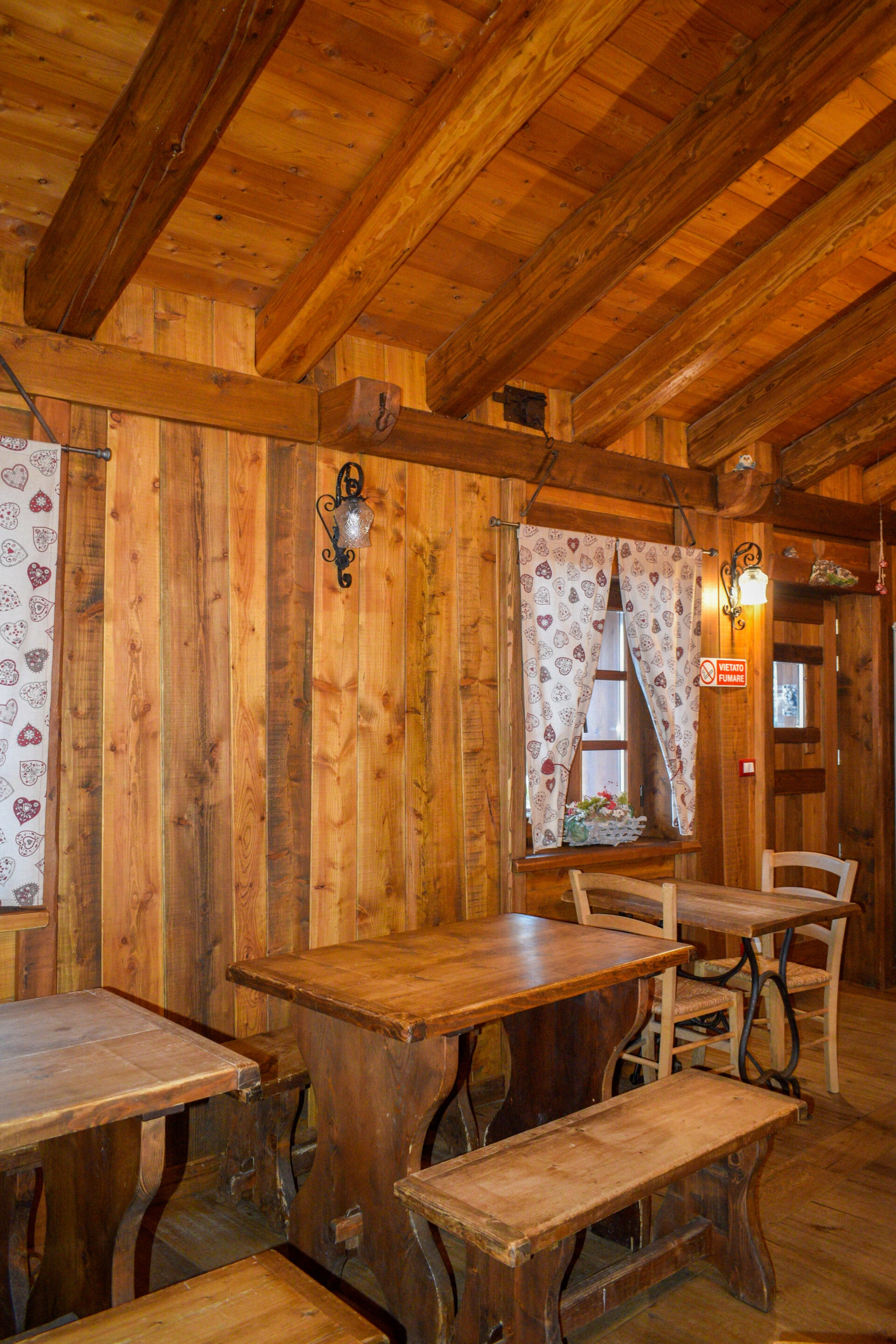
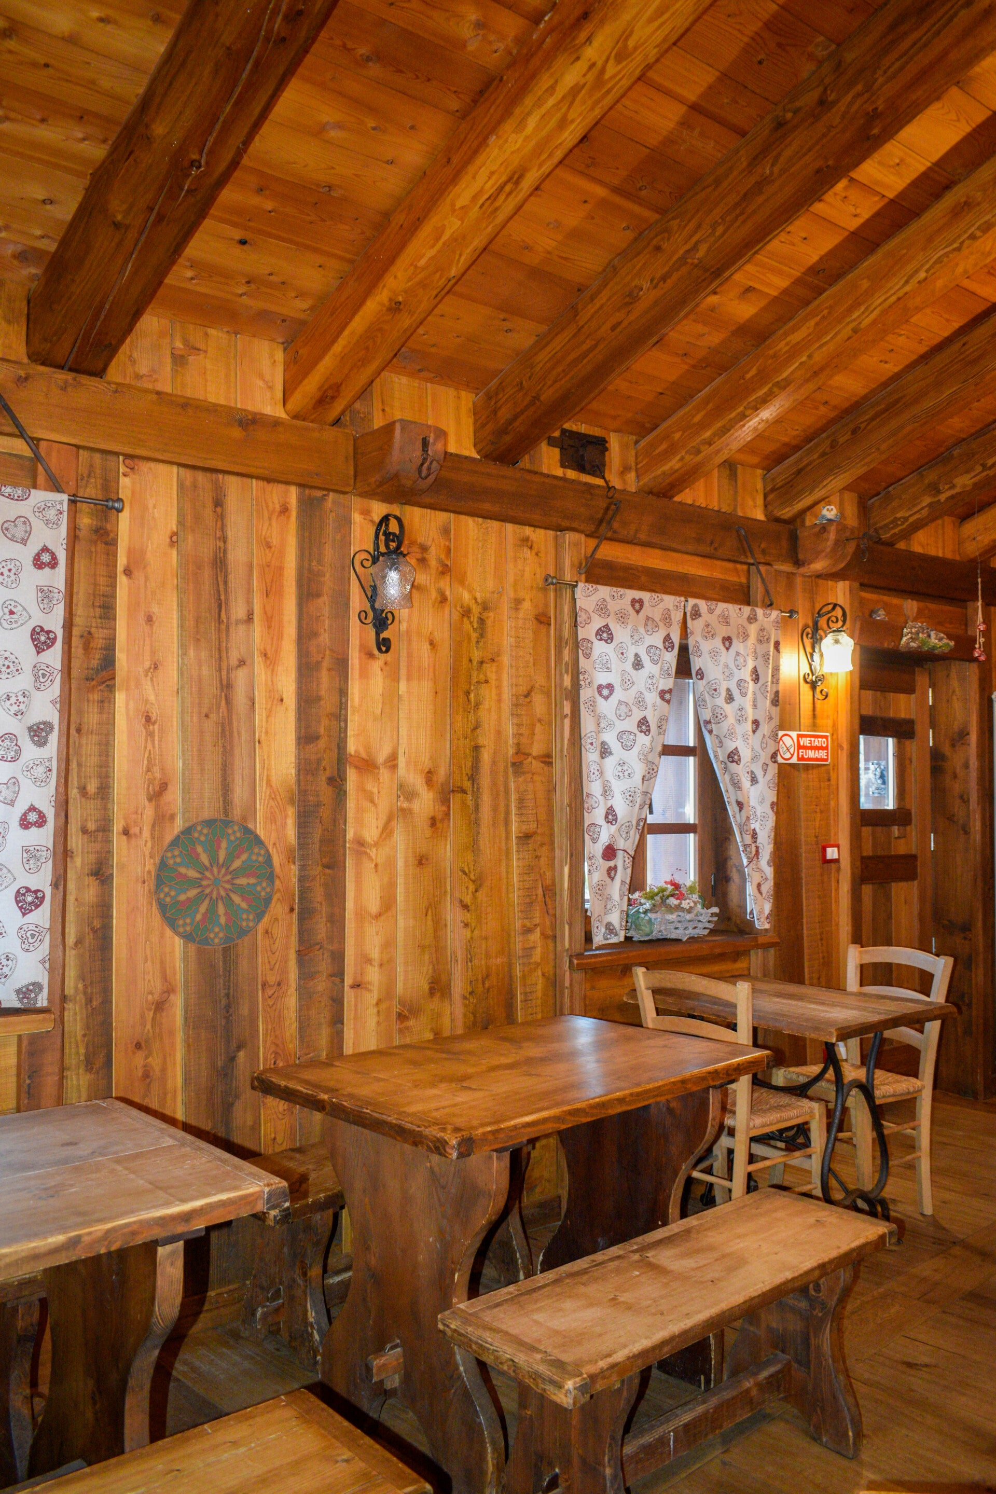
+ decorative plate [152,817,276,949]
